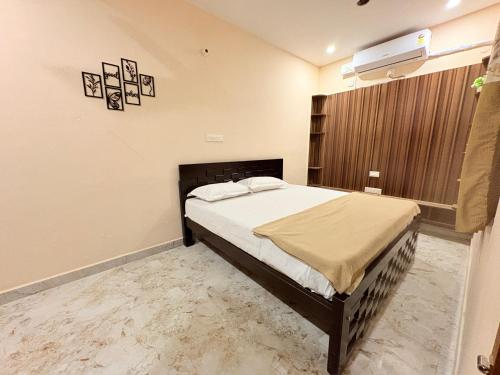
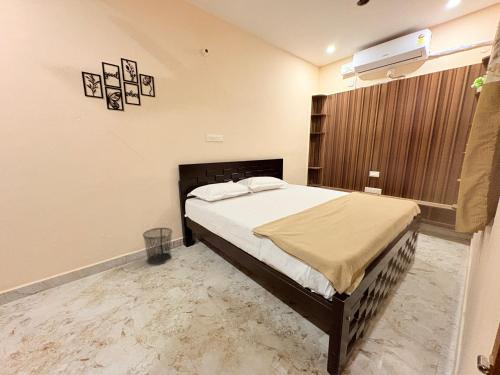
+ waste bin [142,227,173,266]
